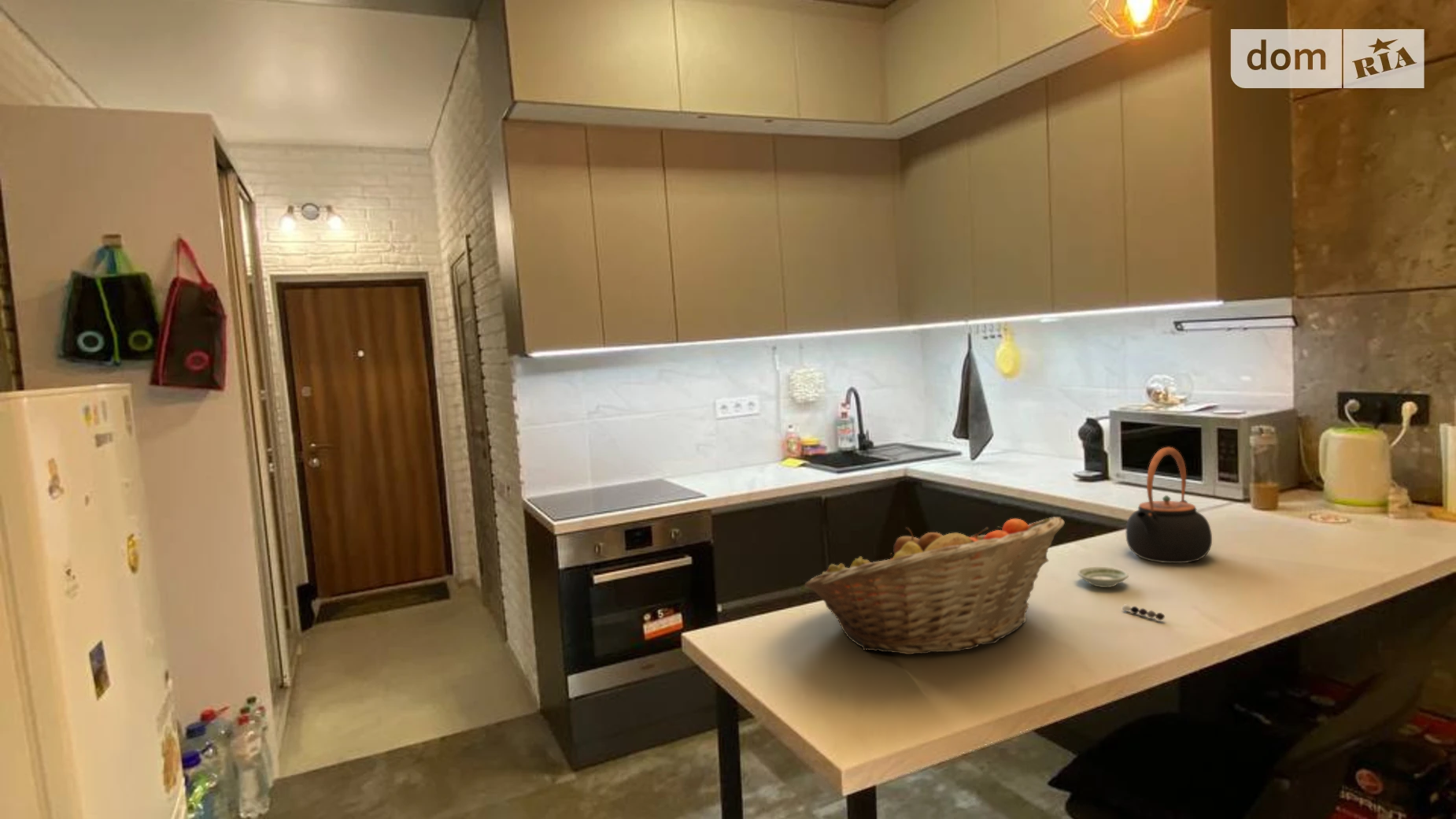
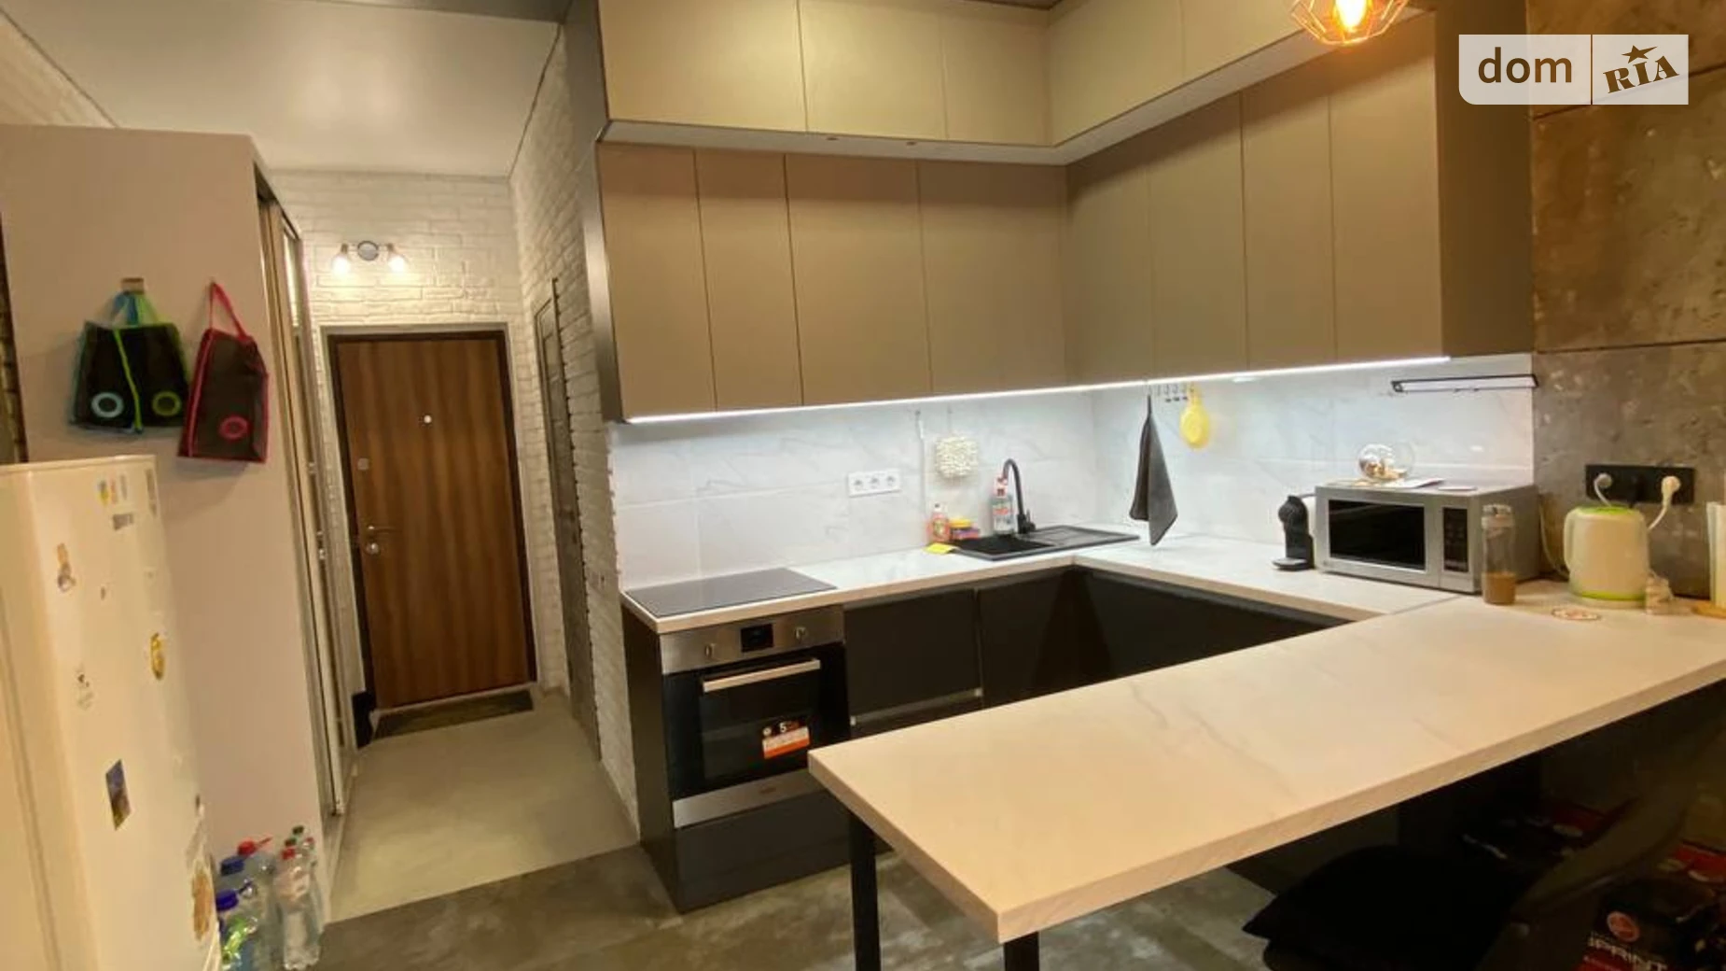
- teapot [1125,447,1213,564]
- pepper shaker [1122,603,1166,621]
- saucer [1077,566,1129,588]
- fruit basket [804,516,1066,655]
